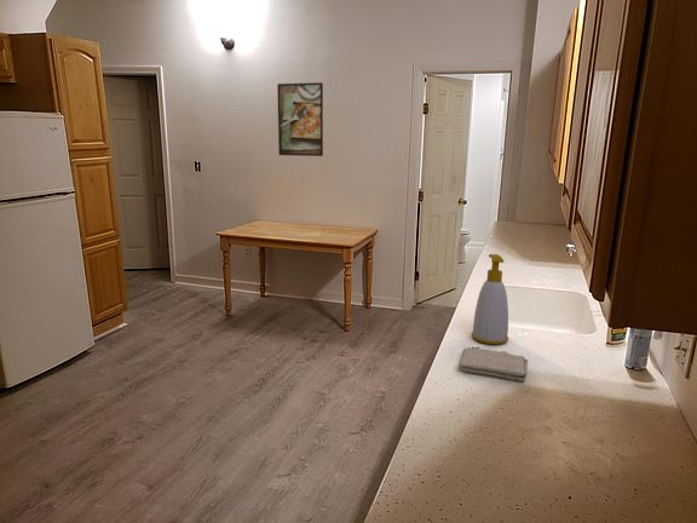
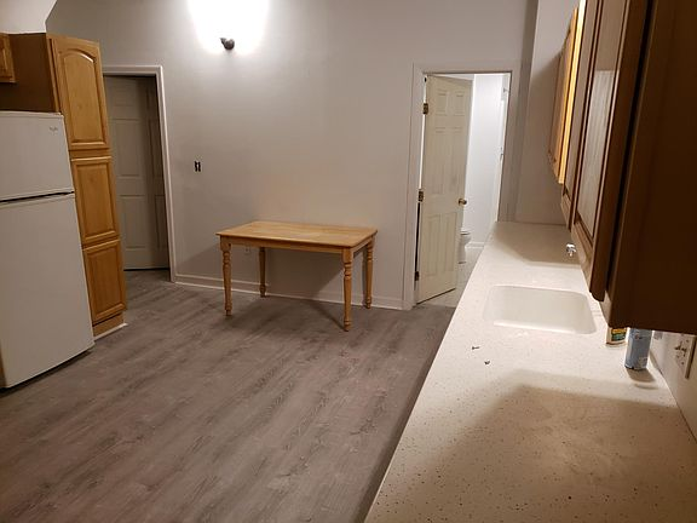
- soap bottle [471,253,509,345]
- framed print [276,81,324,157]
- washcloth [457,346,529,383]
